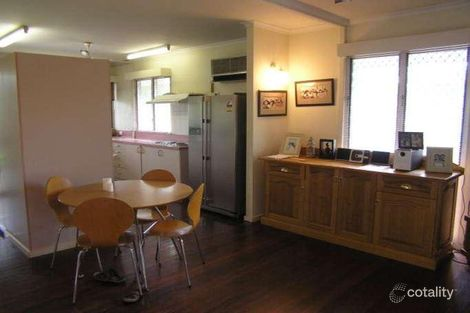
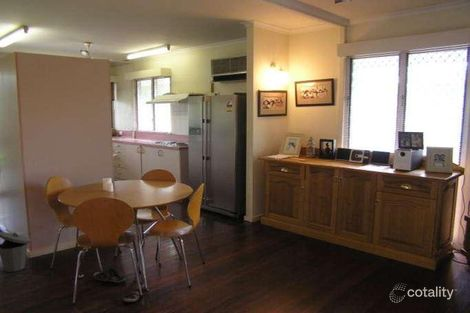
+ trash can [0,231,32,273]
